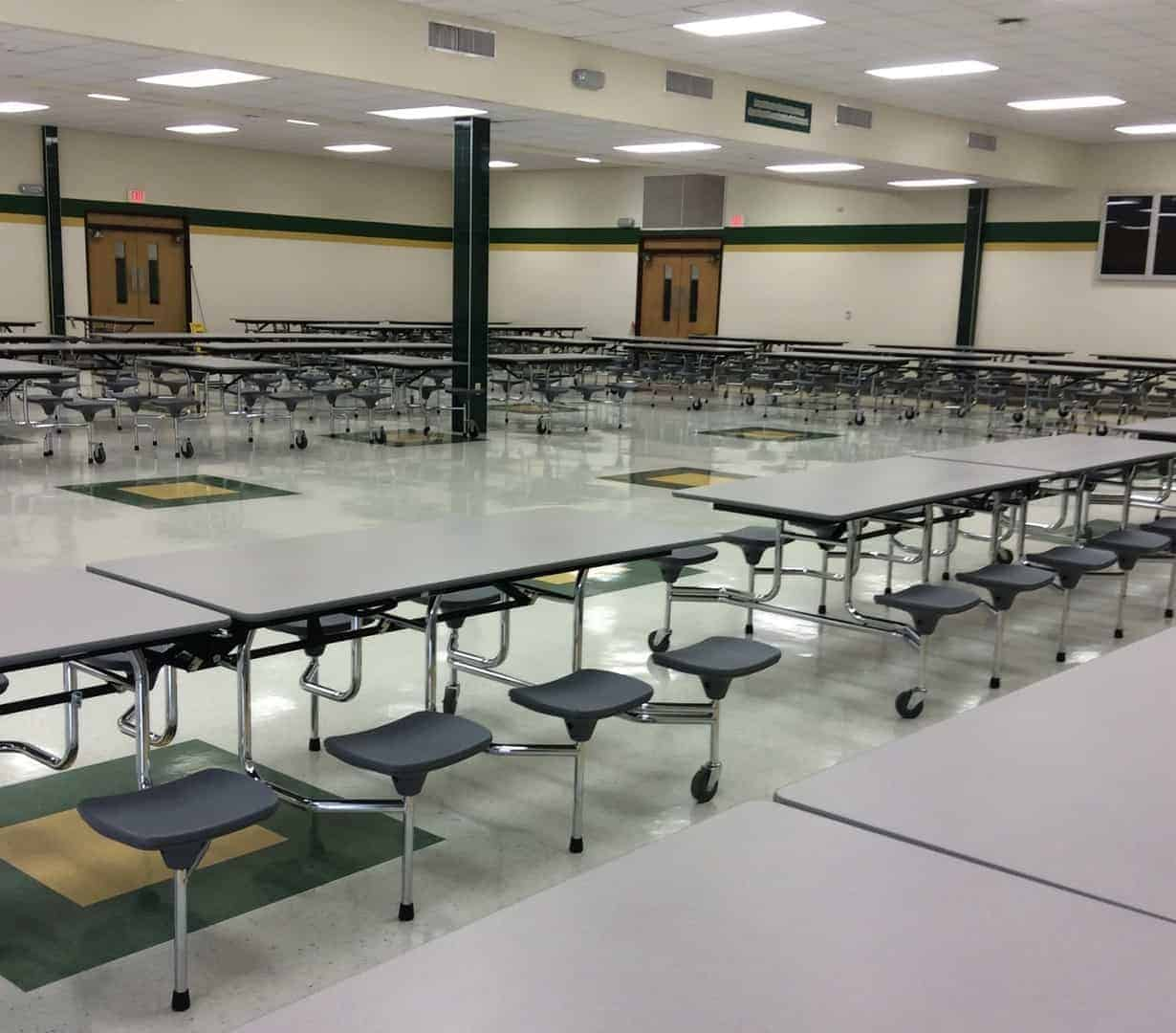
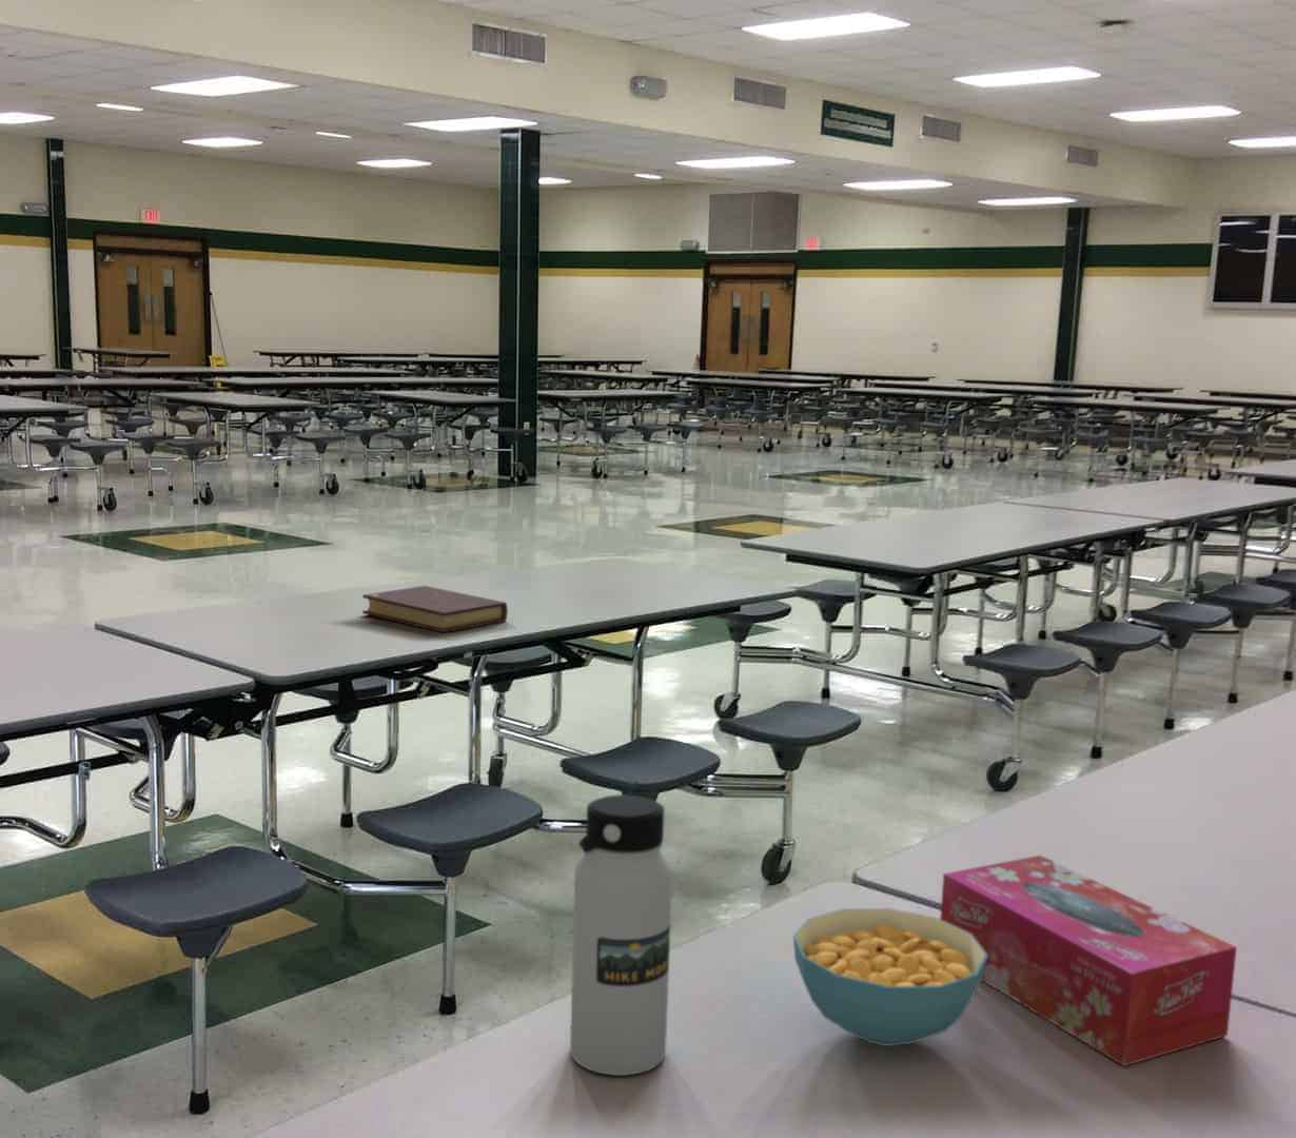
+ cereal bowl [792,908,987,1048]
+ tissue box [939,855,1238,1067]
+ book [361,585,509,633]
+ water bottle [569,793,673,1077]
